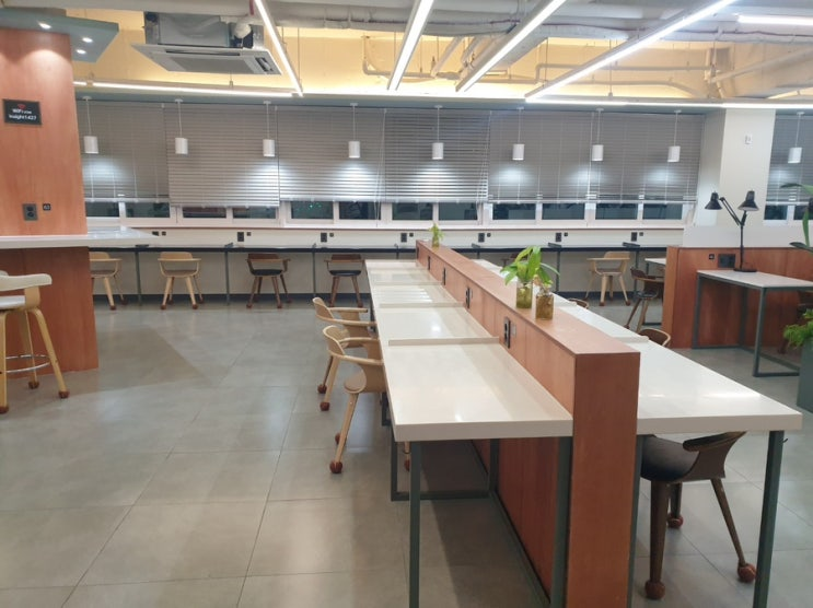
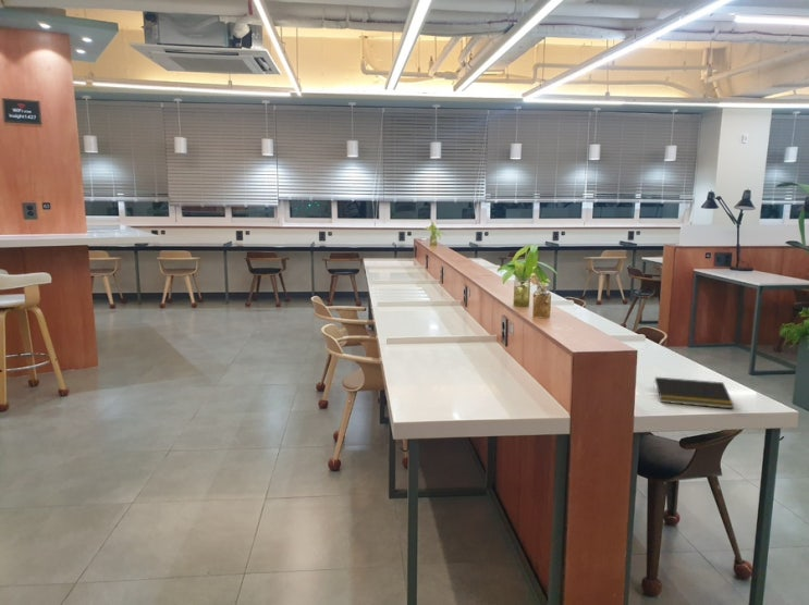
+ notepad [651,376,735,410]
